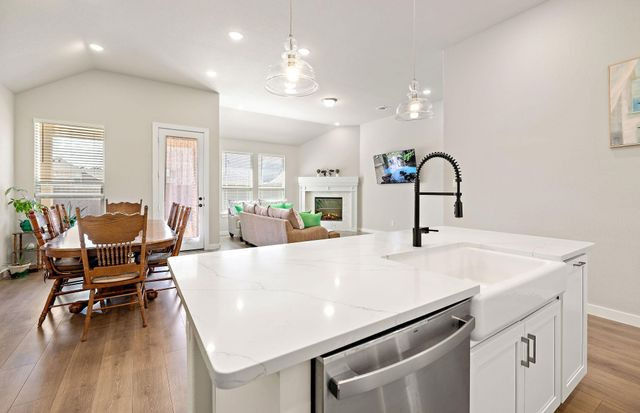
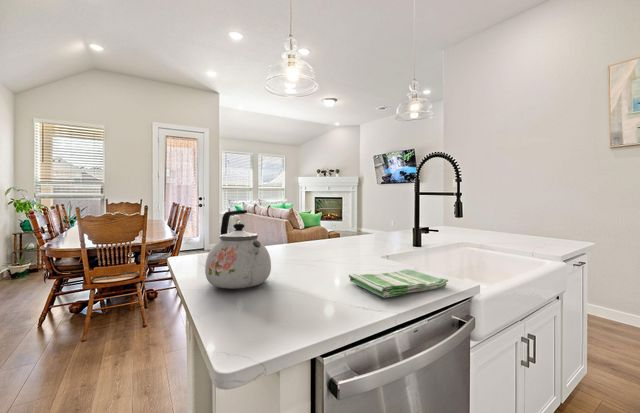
+ kettle [204,209,272,289]
+ dish towel [348,268,449,299]
